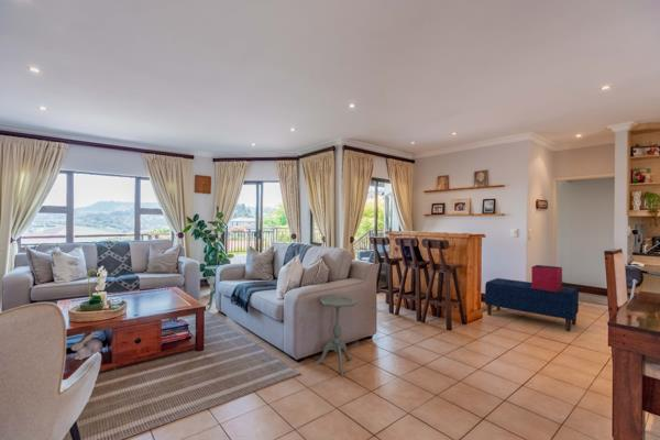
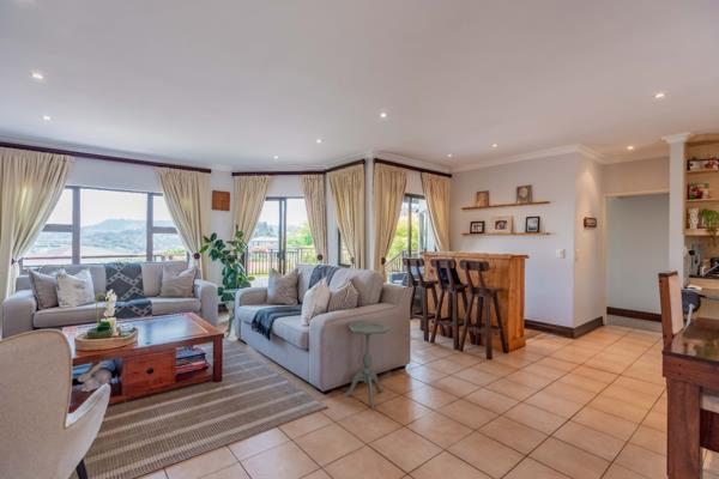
- storage bin [530,264,563,292]
- bench [484,277,580,332]
